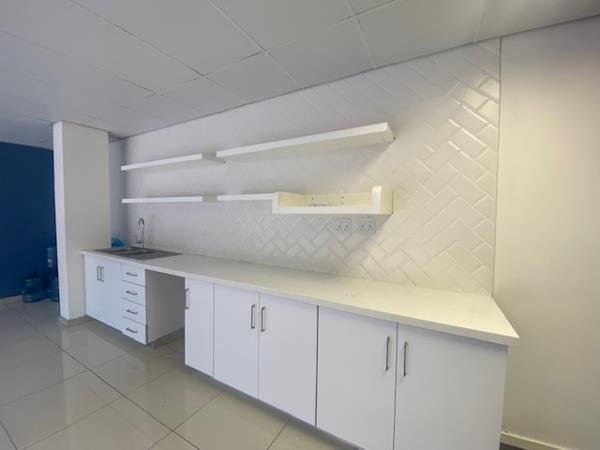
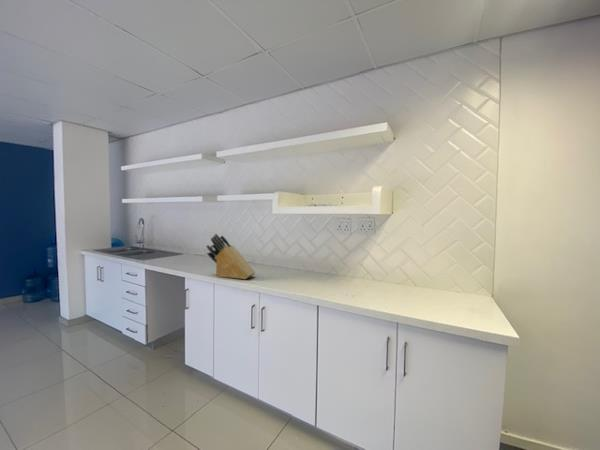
+ knife block [205,233,256,280]
